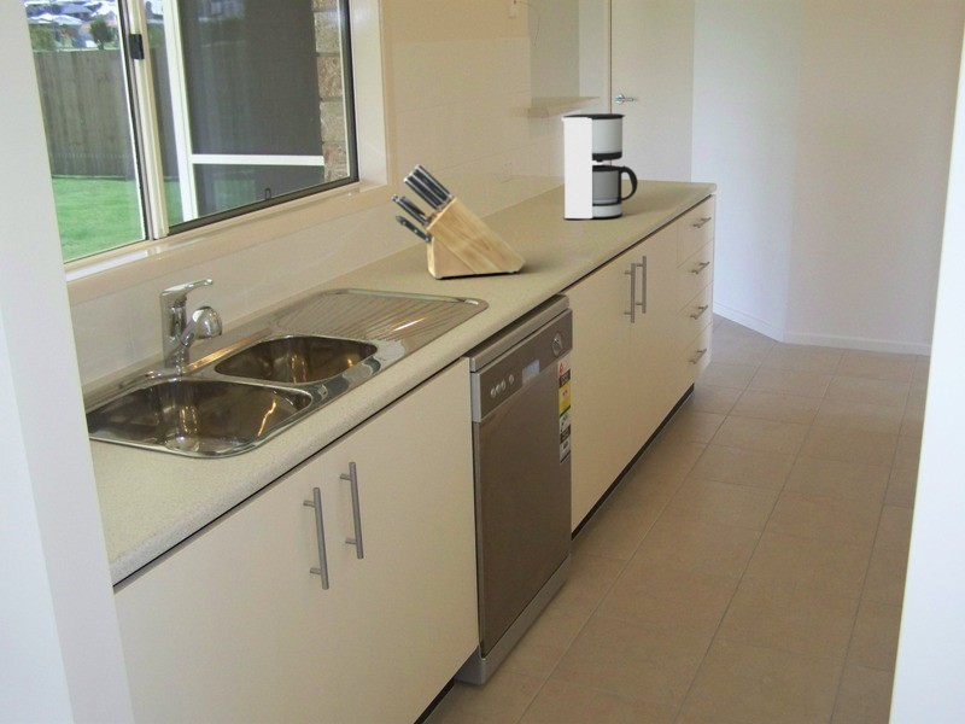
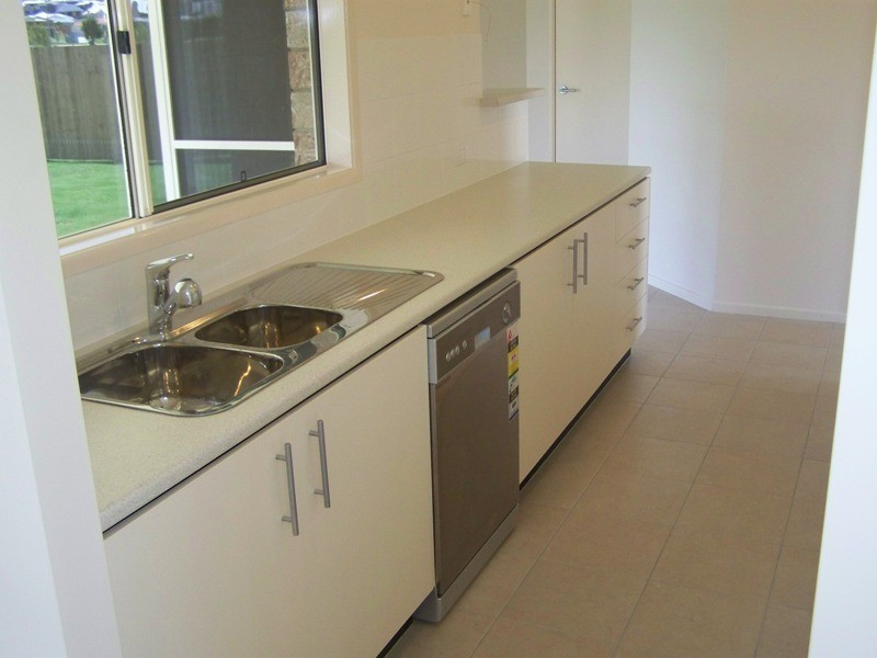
- knife block [391,163,527,280]
- coffee maker [561,112,639,220]
